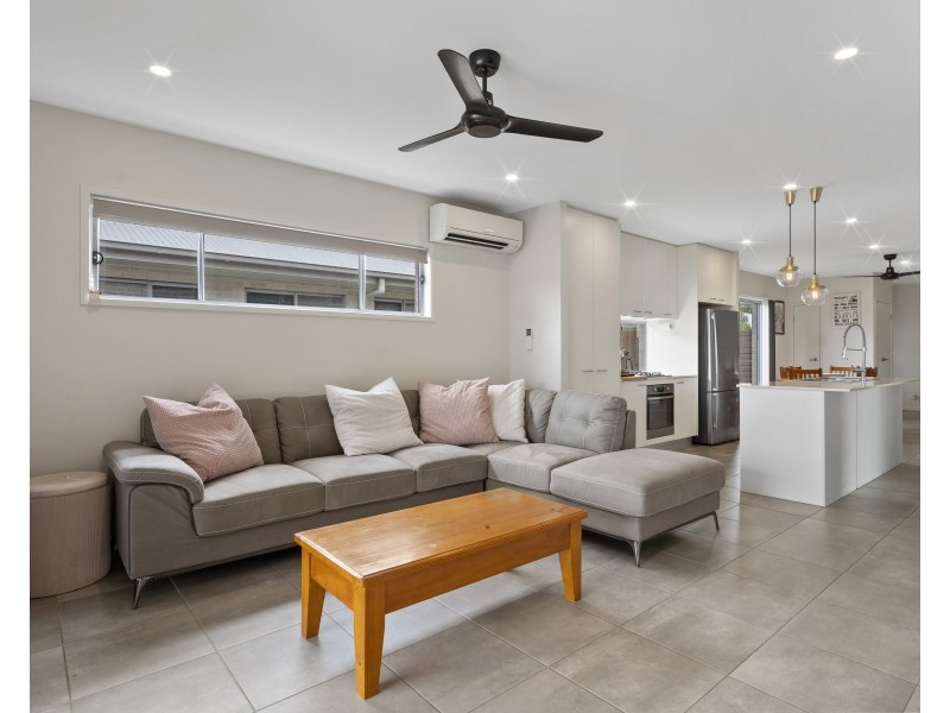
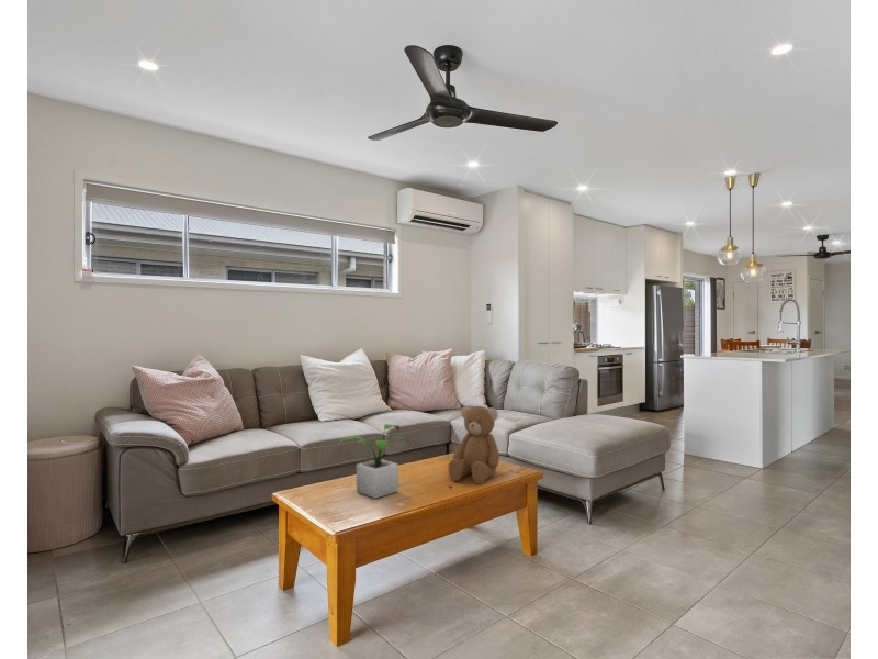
+ potted plant [338,423,410,500]
+ teddy bear [447,405,500,485]
